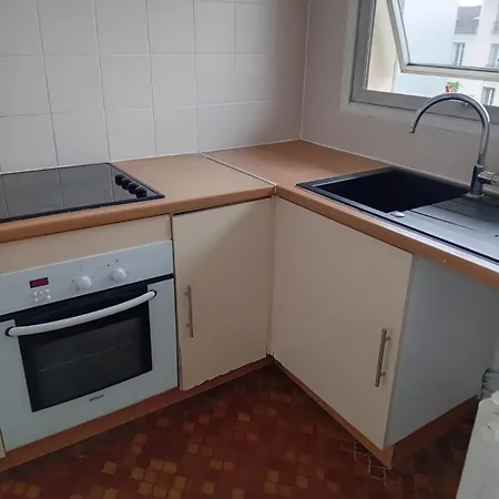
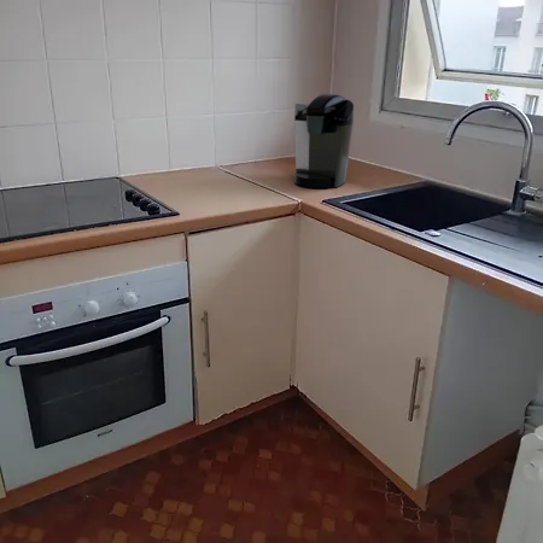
+ coffee maker [293,93,355,189]
